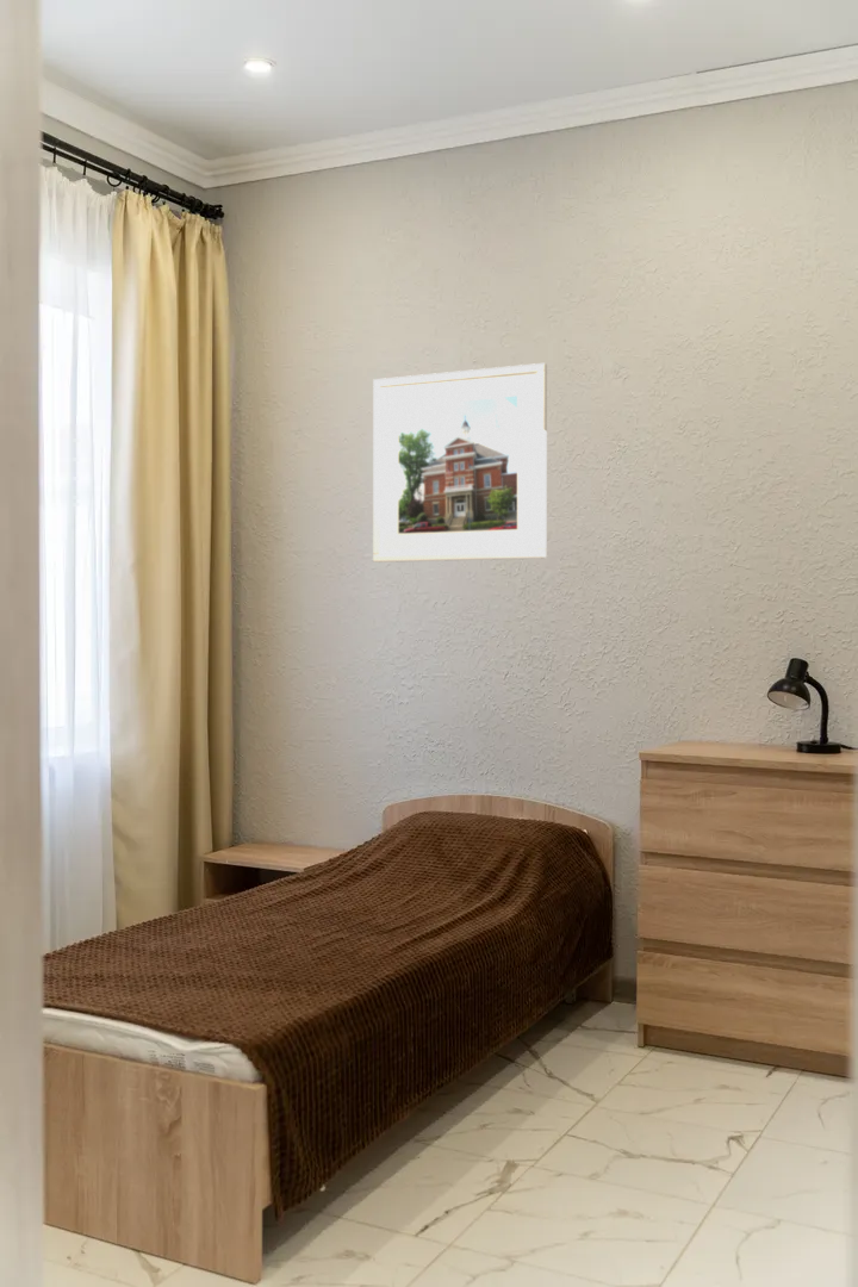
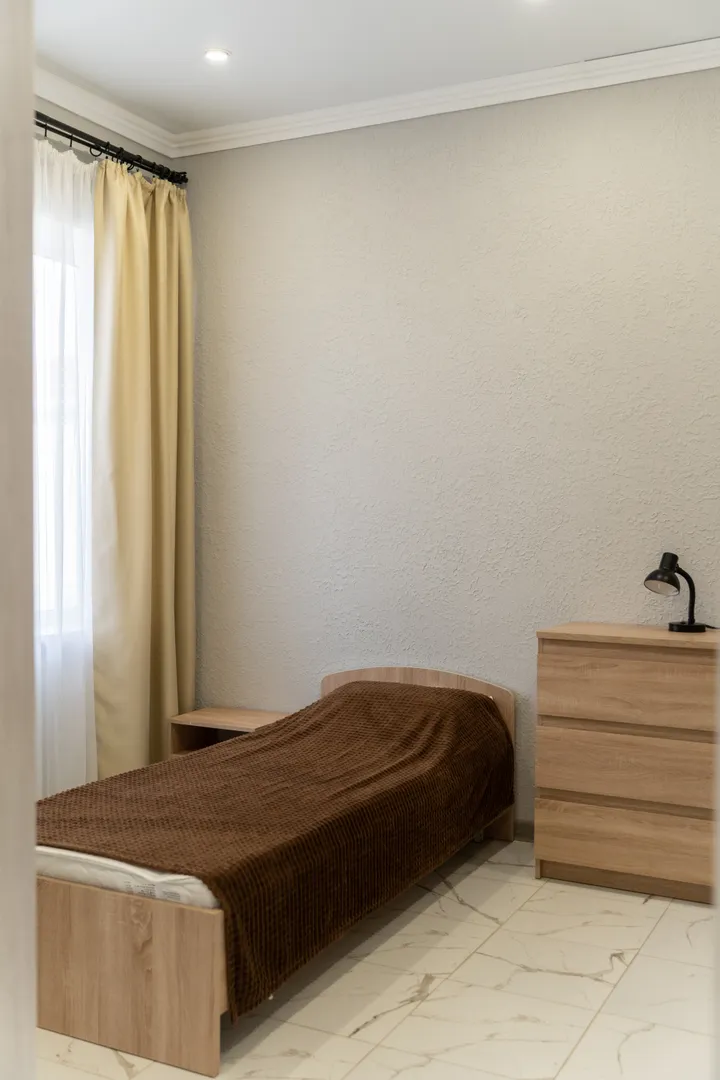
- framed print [372,362,548,564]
